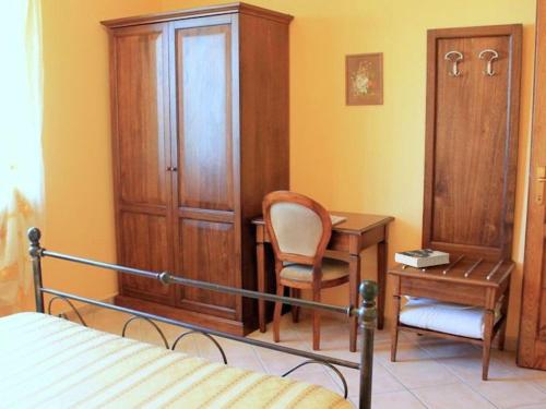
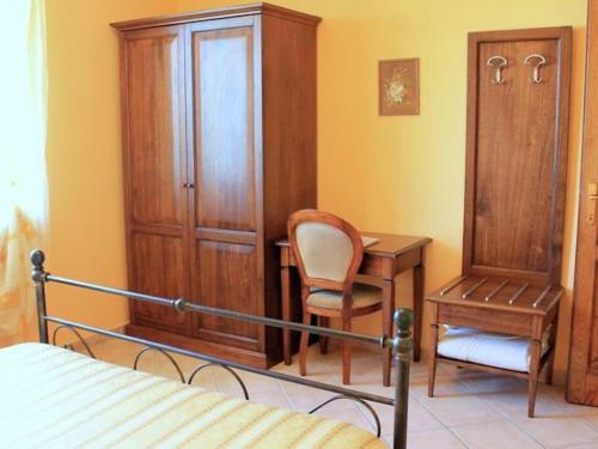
- book [393,248,450,268]
